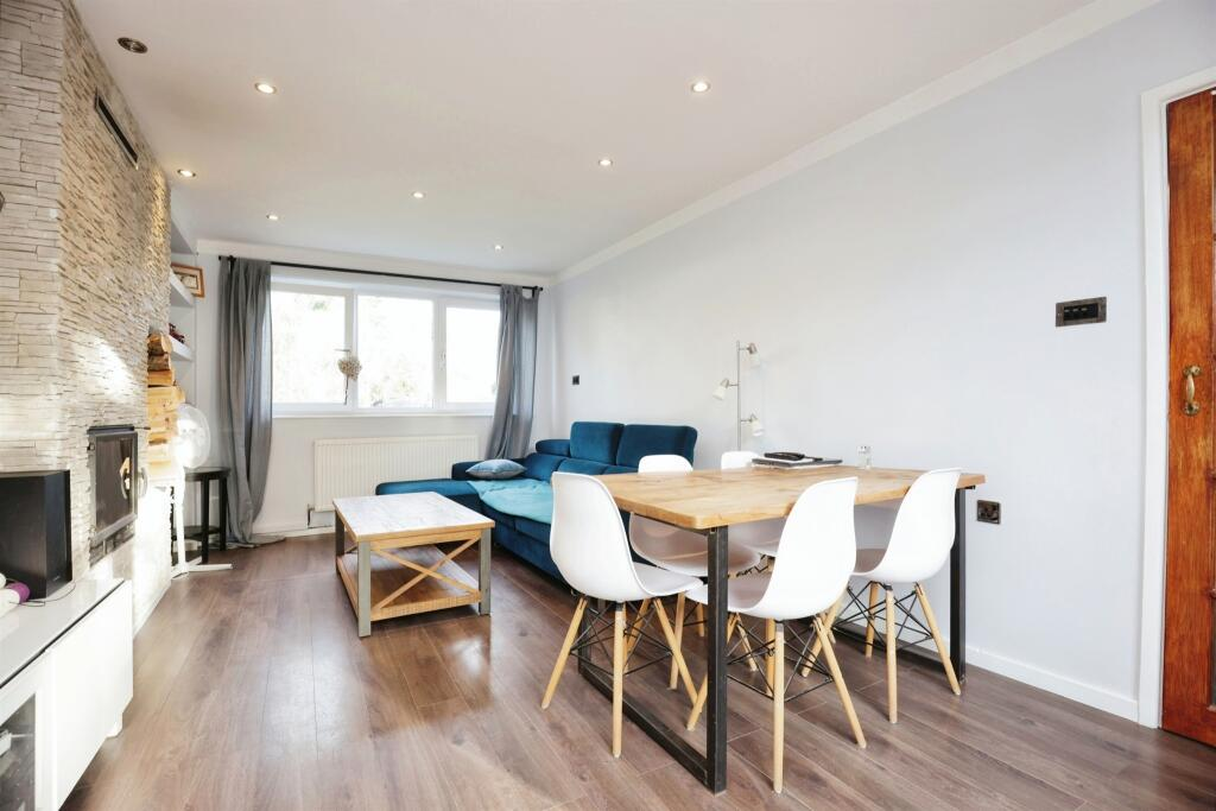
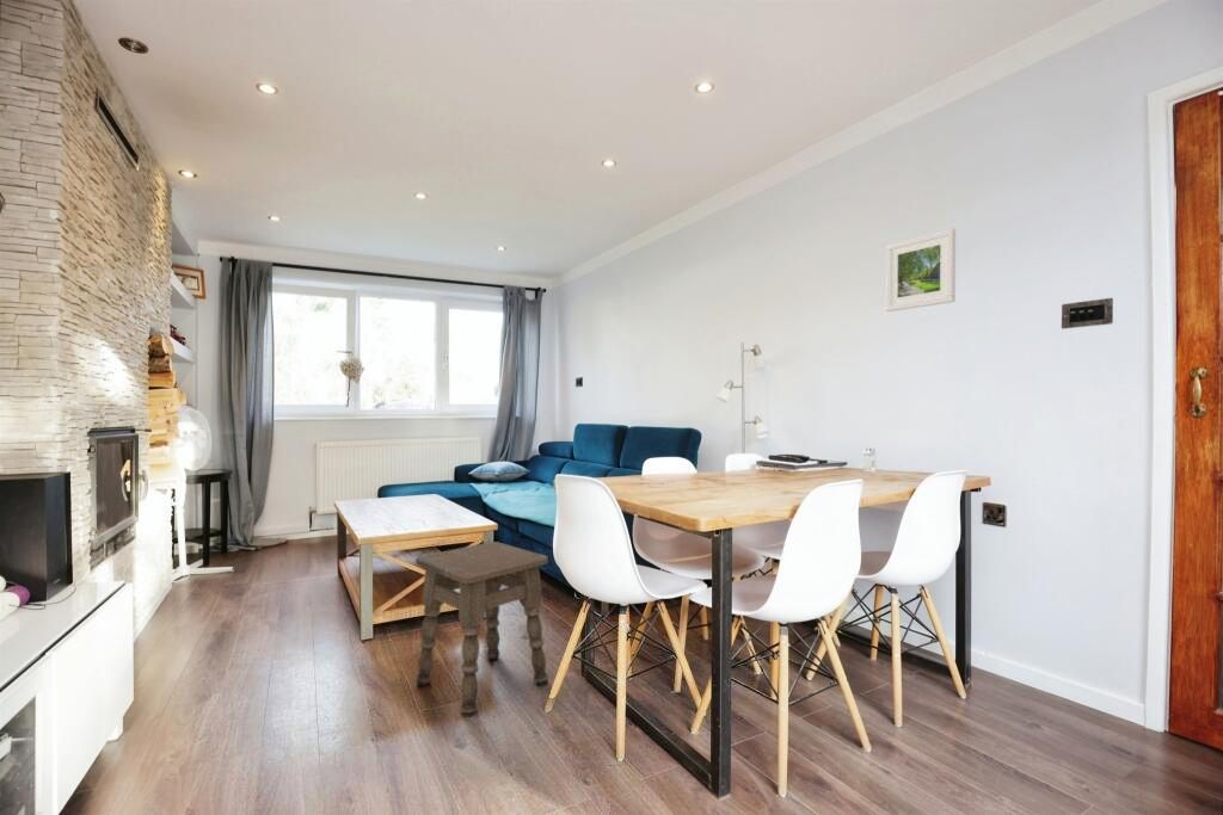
+ side table [414,541,549,718]
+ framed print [885,227,957,313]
